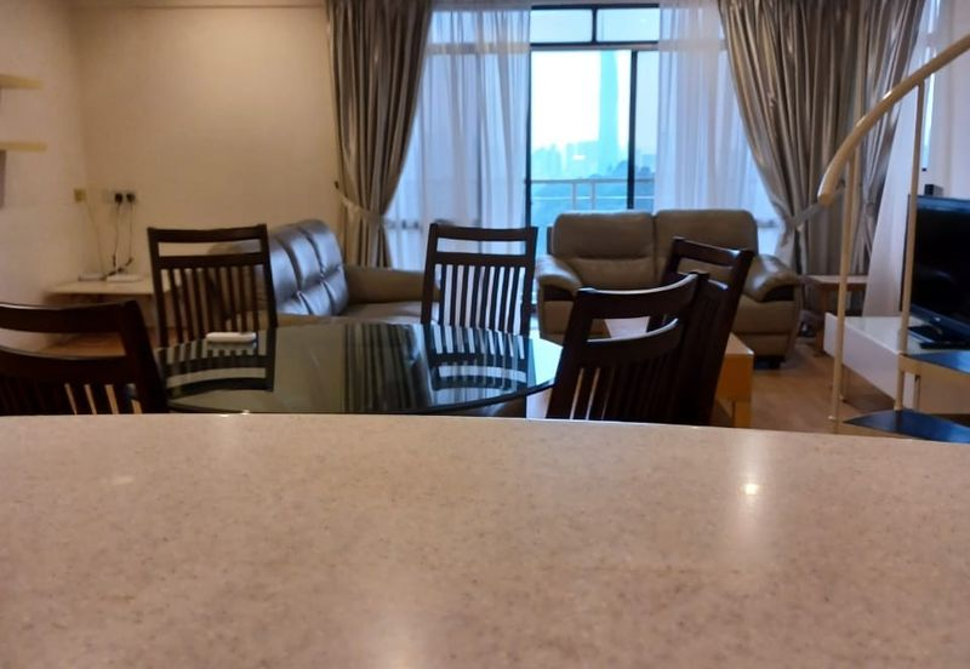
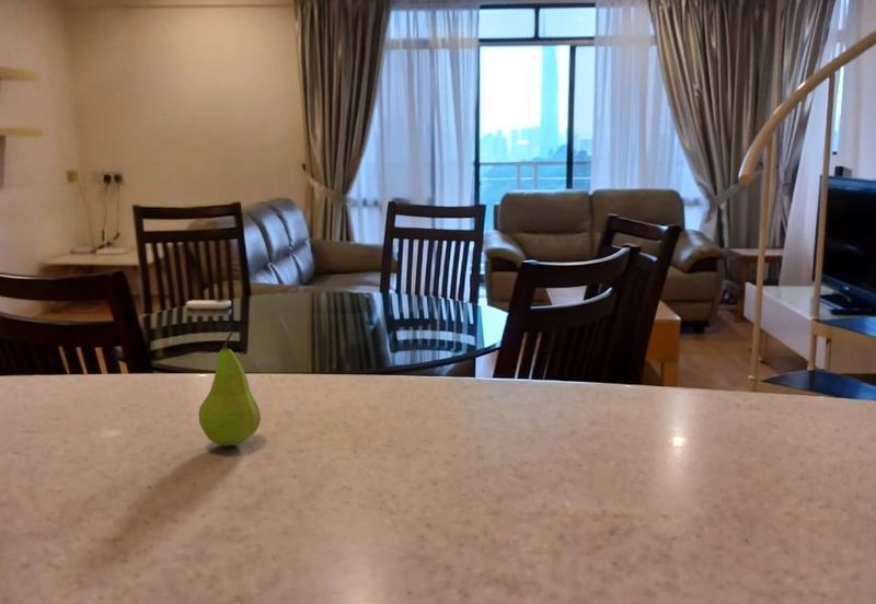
+ fruit [197,332,262,446]
